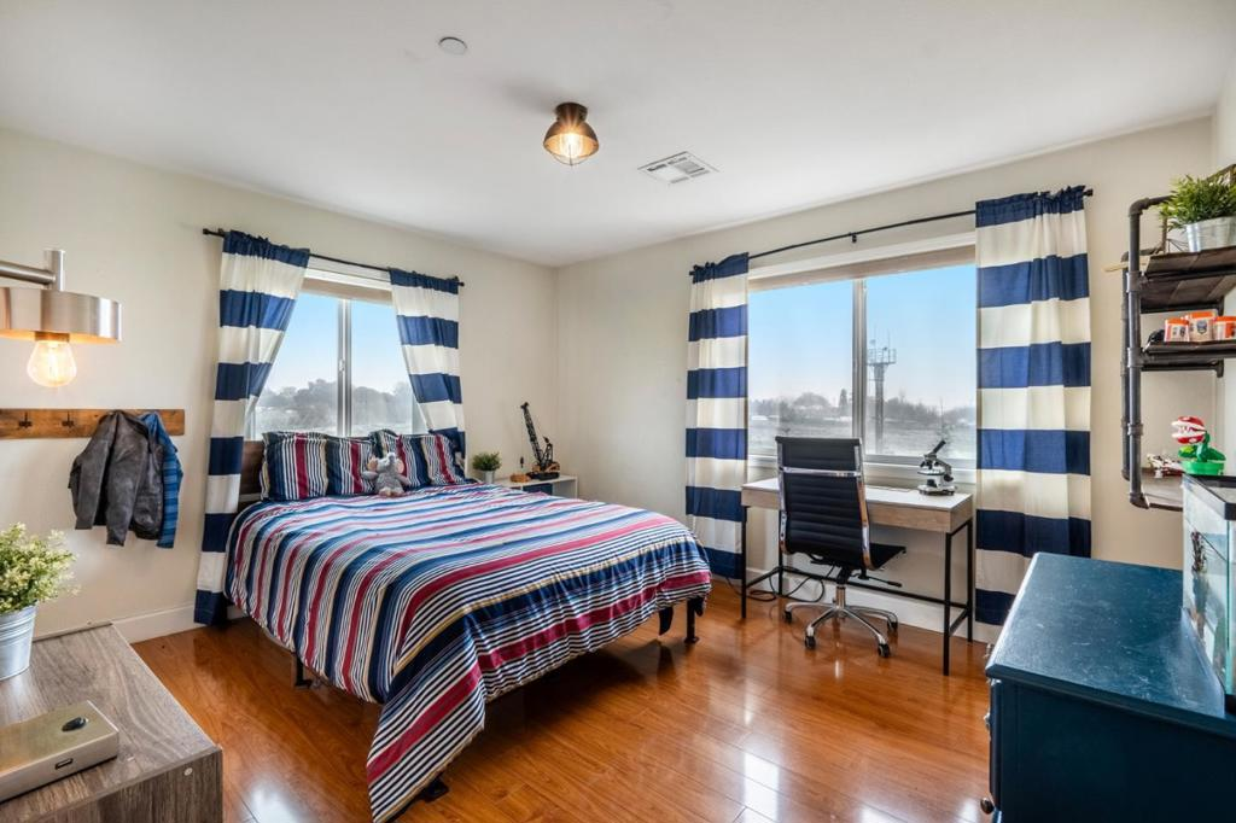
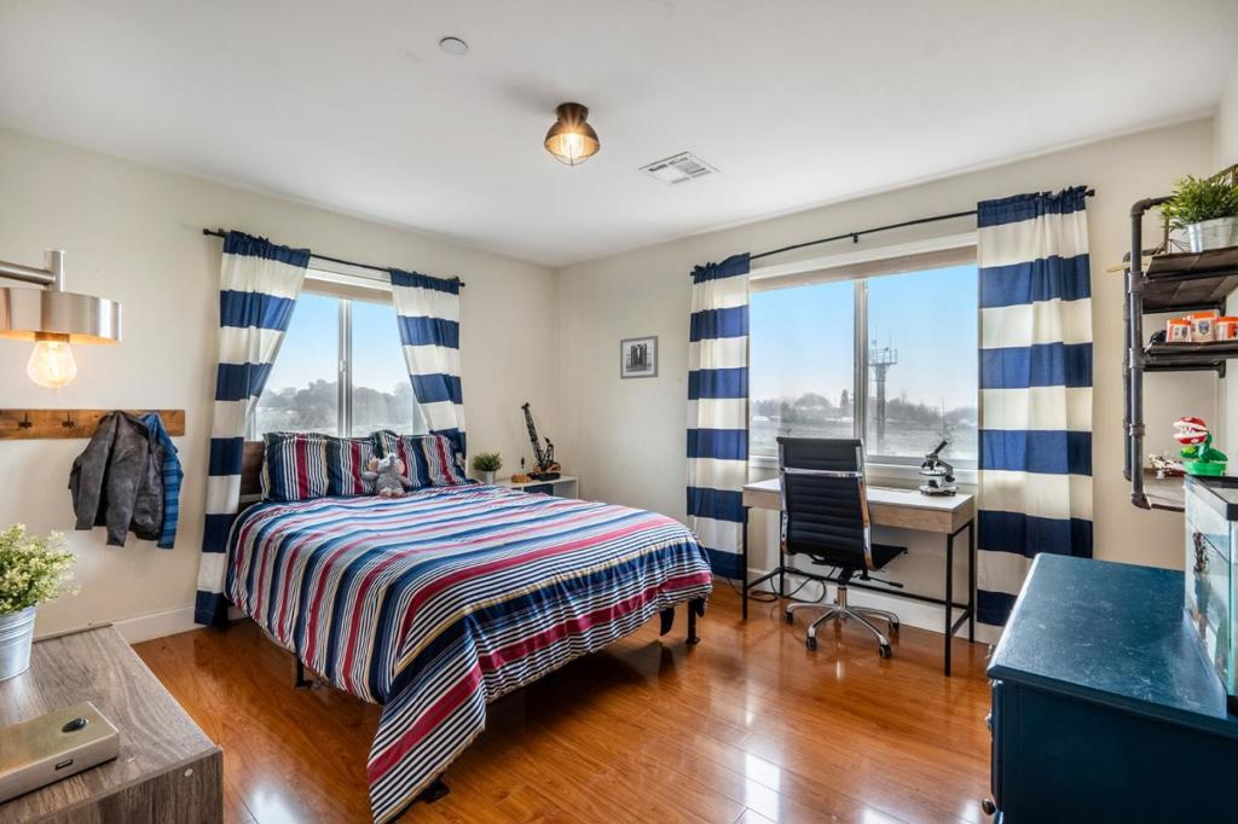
+ wall art [619,335,659,381]
